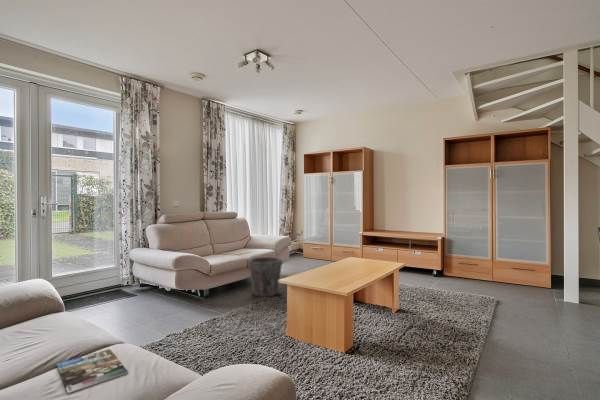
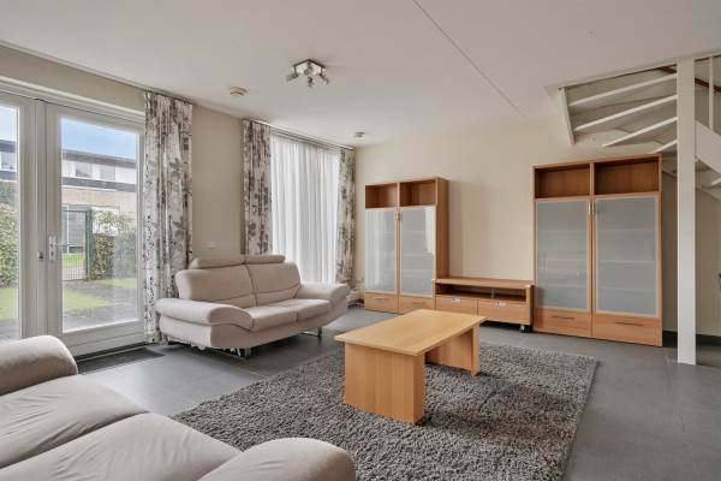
- waste bin [248,256,283,298]
- magazine [55,348,129,394]
